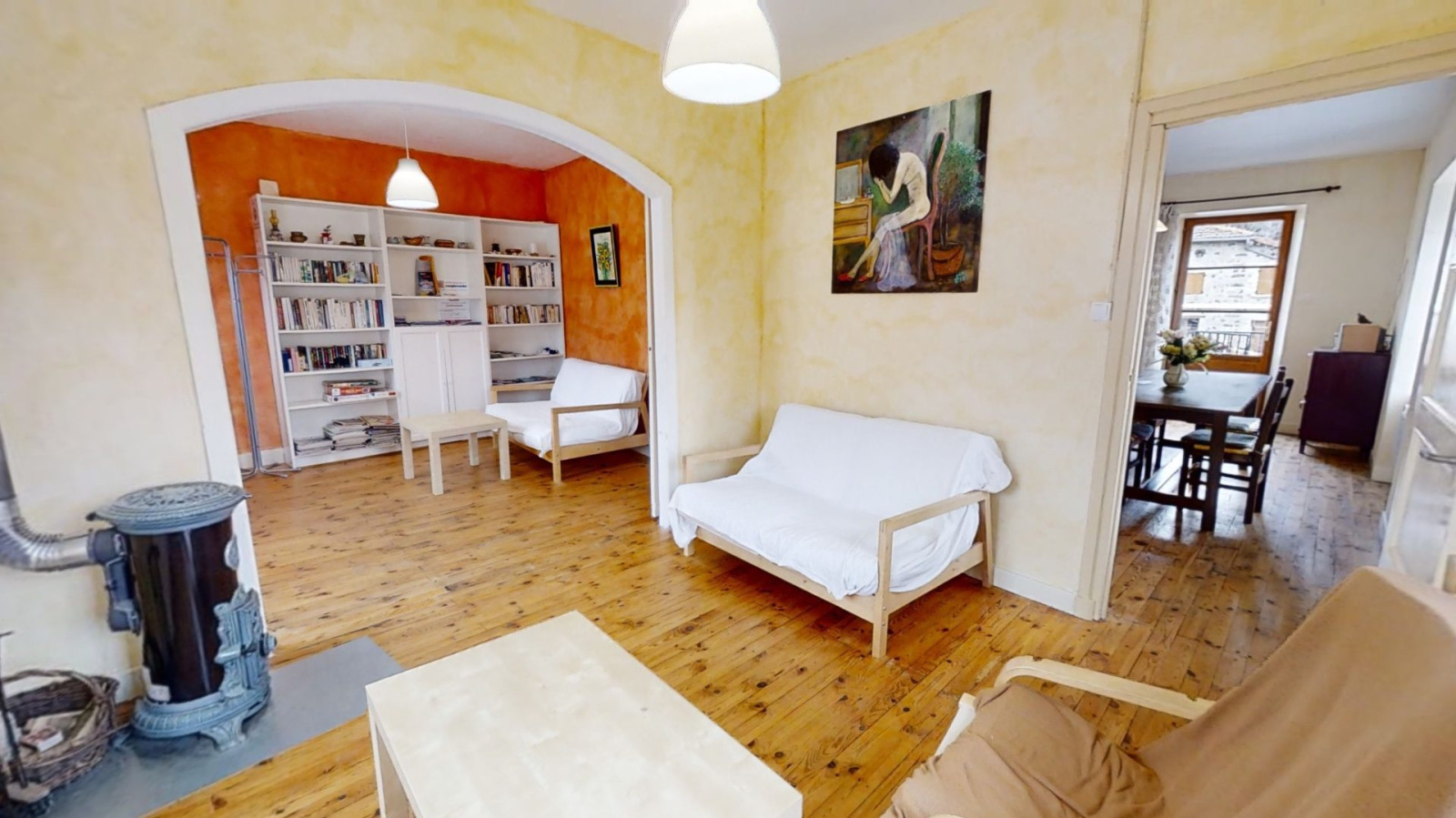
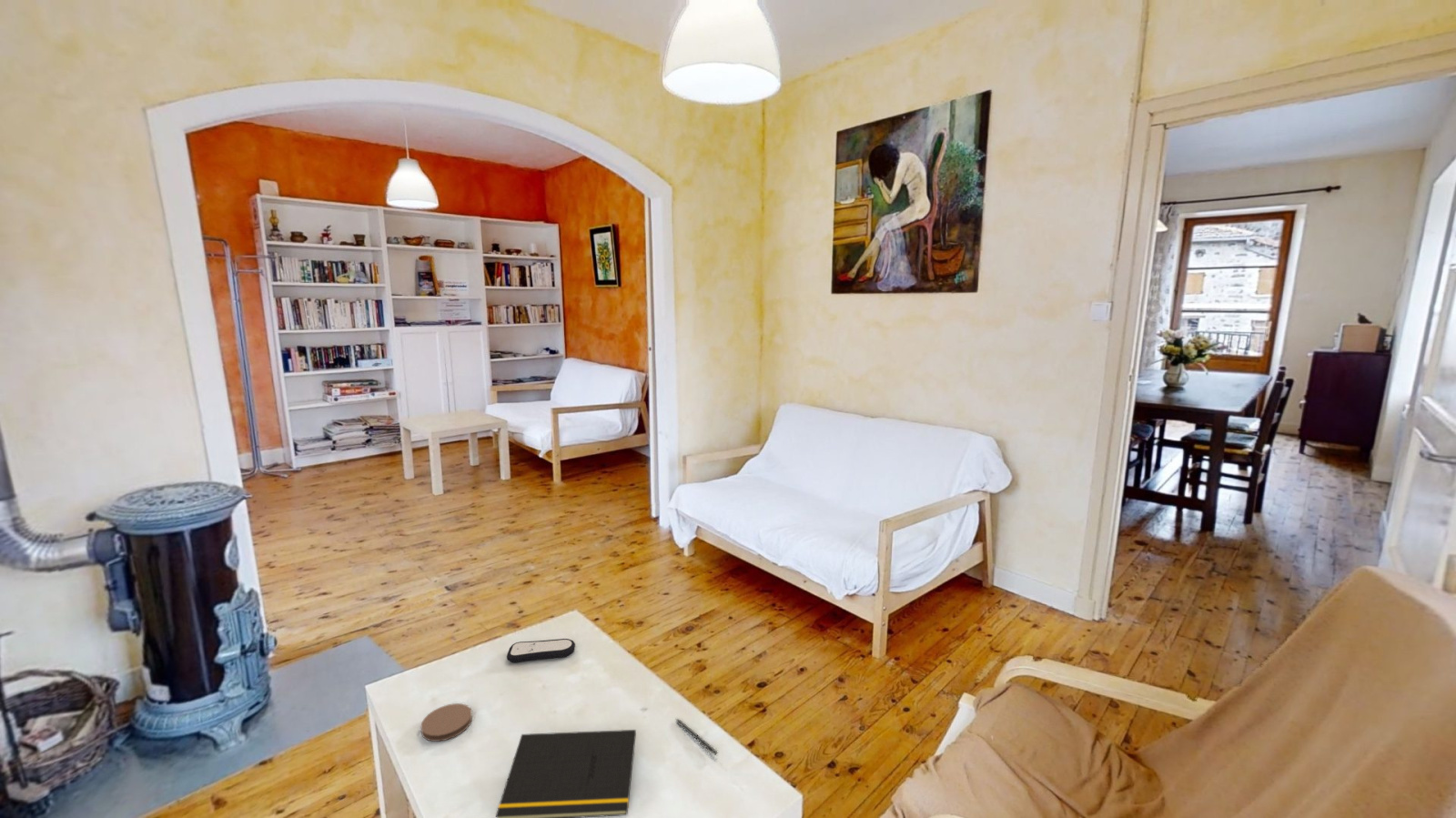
+ pen [675,718,718,756]
+ coaster [420,702,473,742]
+ remote control [506,638,576,663]
+ notepad [495,729,637,818]
